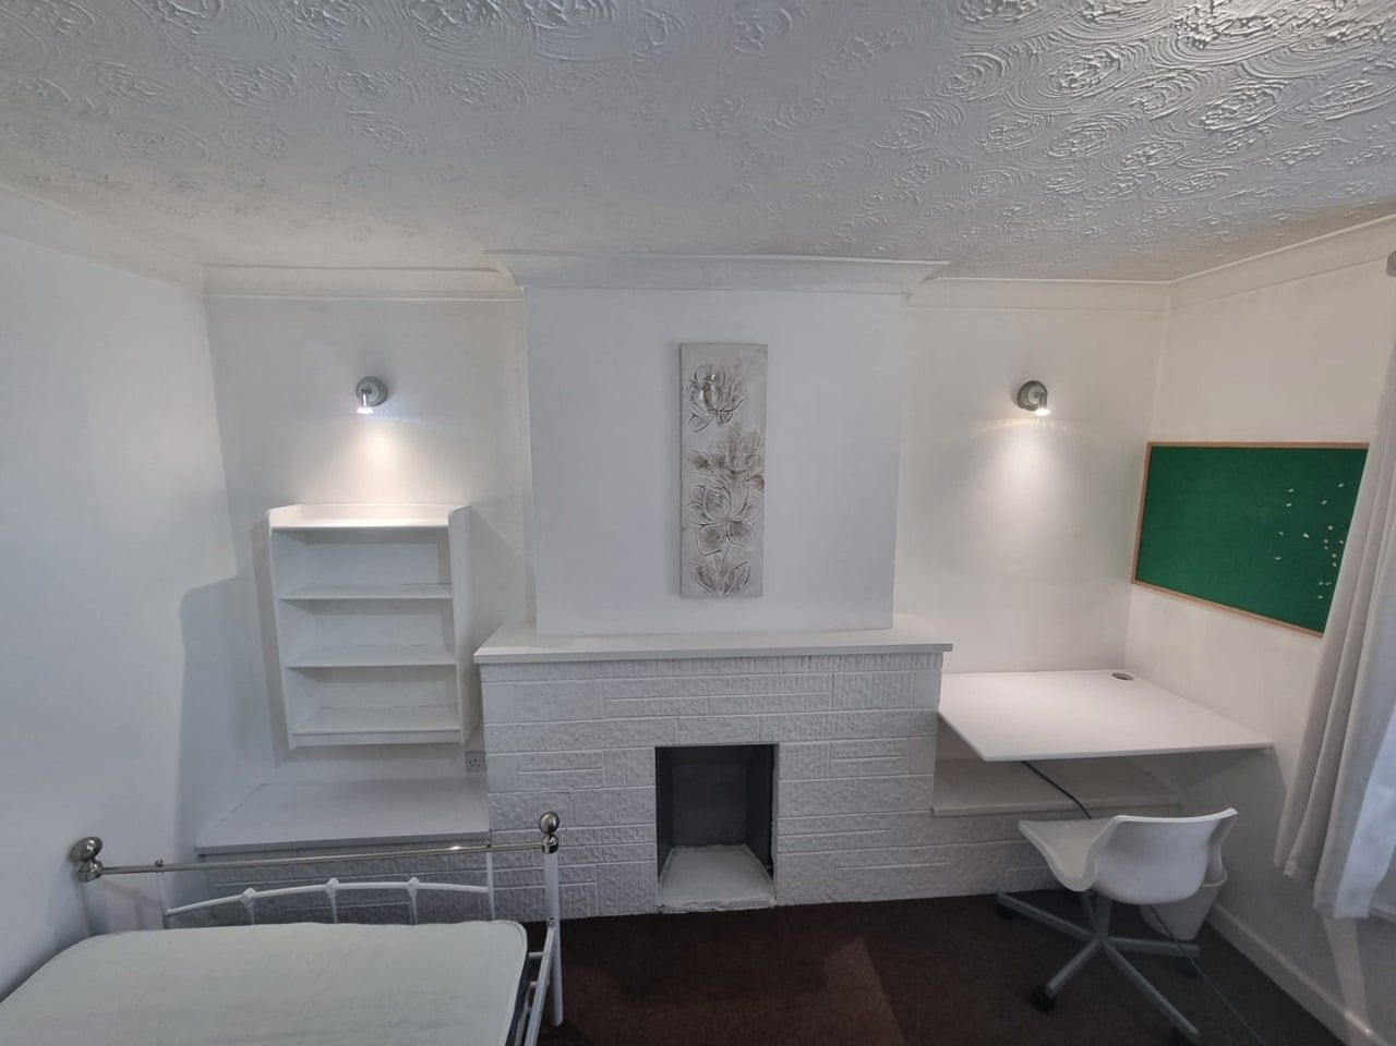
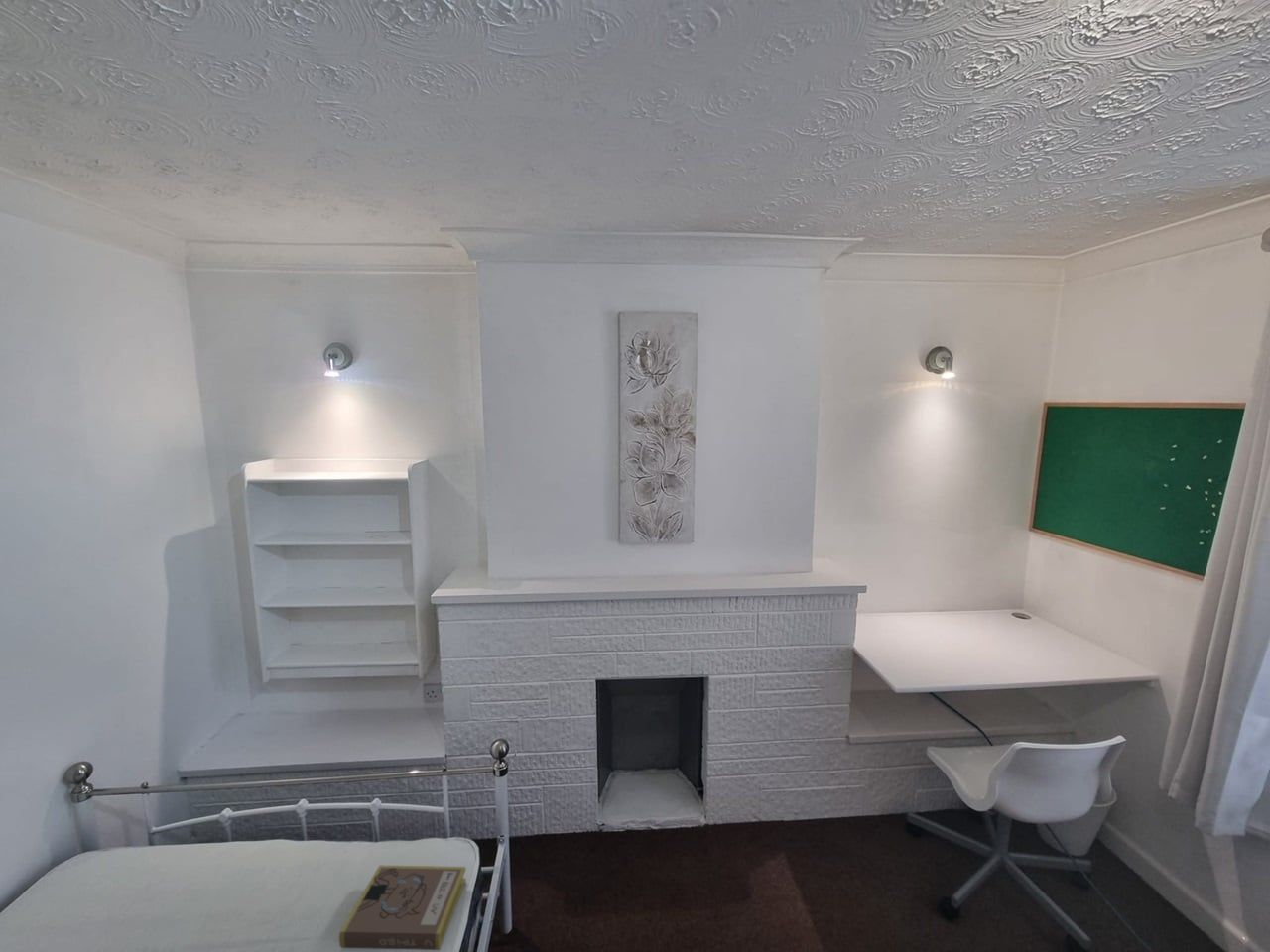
+ book [338,865,467,951]
